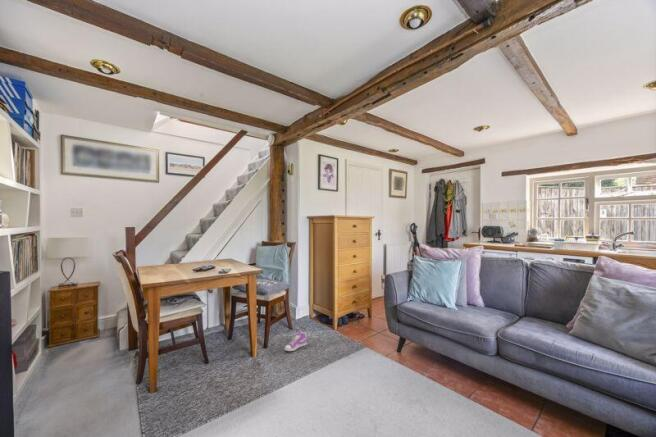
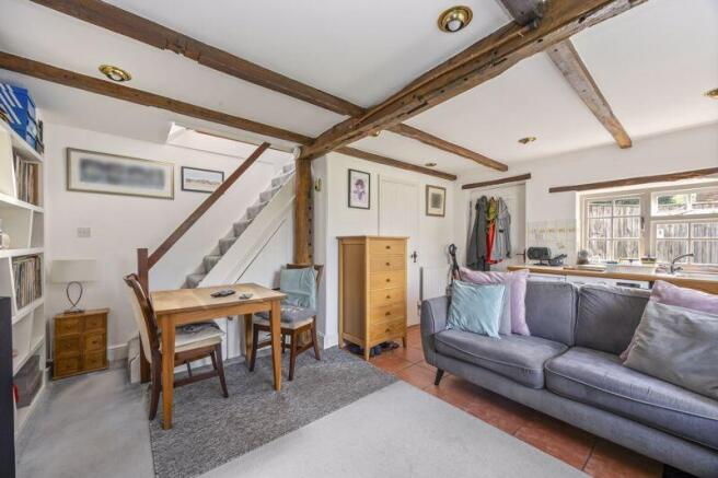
- sneaker [284,330,308,352]
